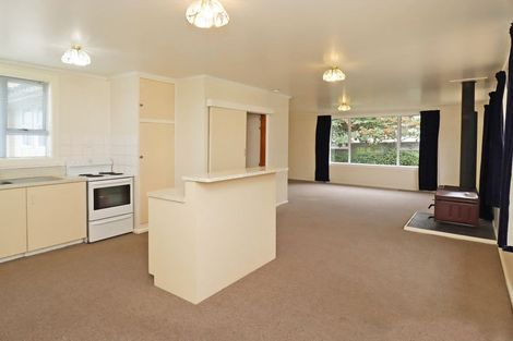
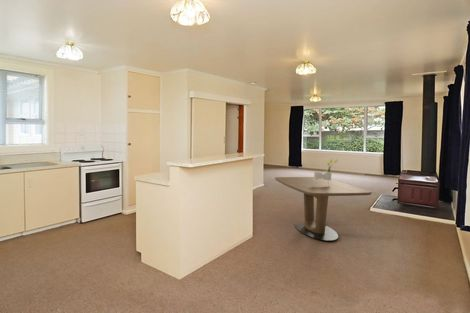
+ dining table [274,176,373,242]
+ bouquet [313,158,338,181]
